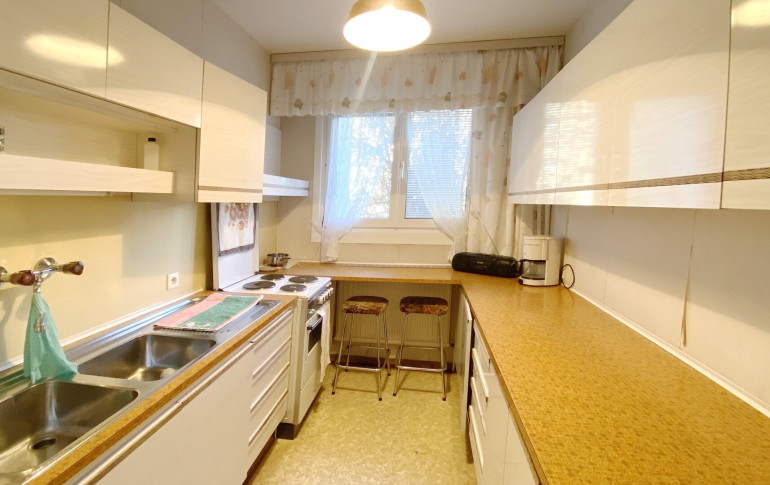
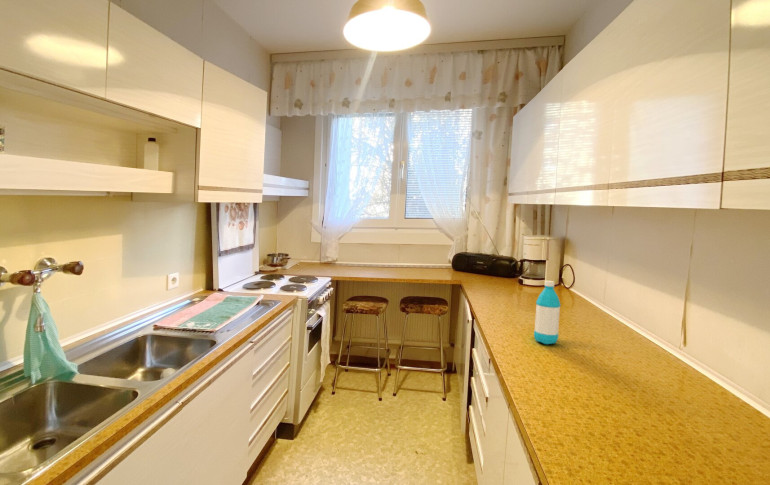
+ water bottle [533,280,561,345]
